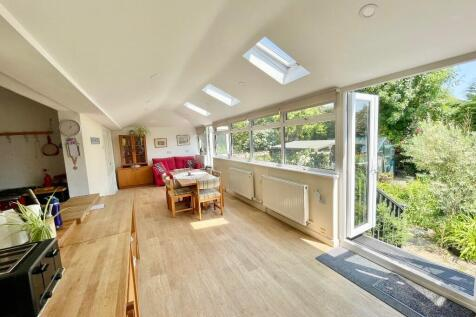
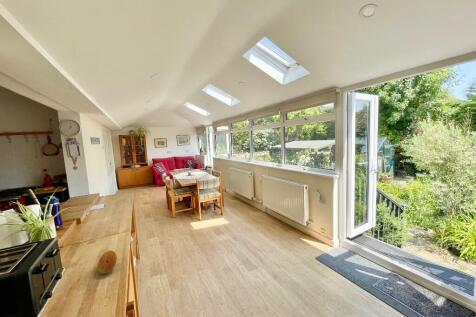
+ fruit [97,250,118,275]
